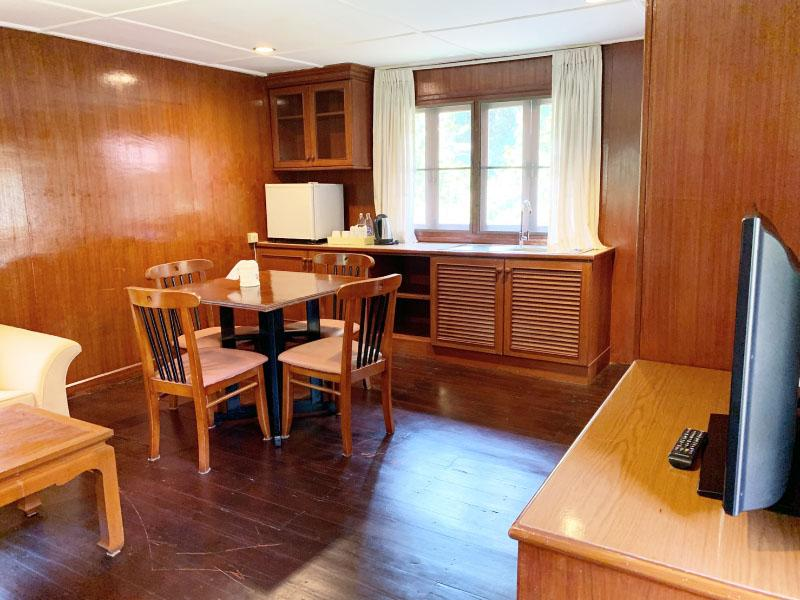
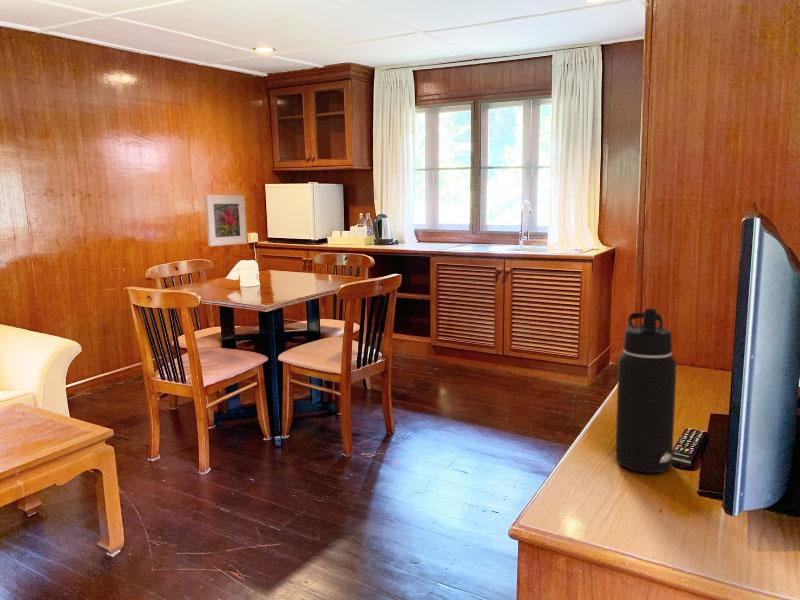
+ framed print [204,194,248,247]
+ water bottle [614,307,677,474]
